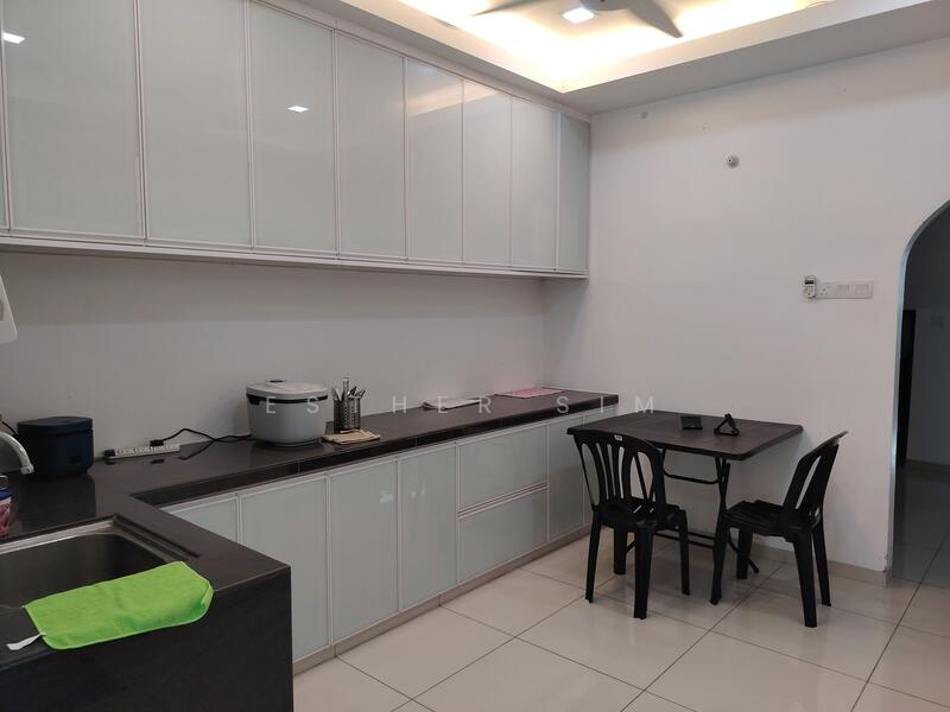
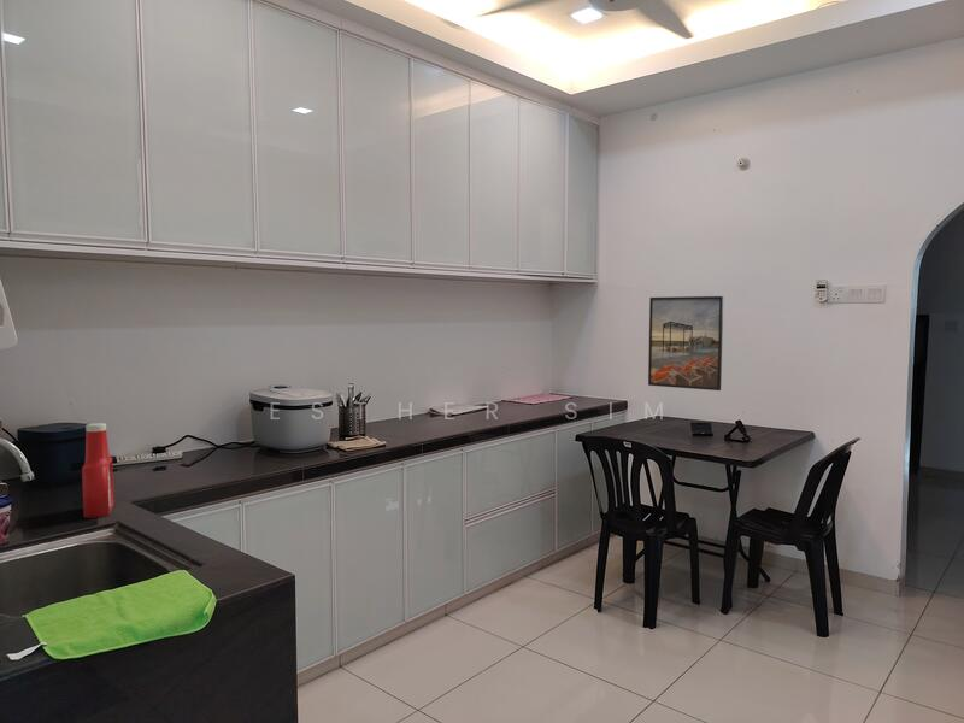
+ soap bottle [81,422,116,519]
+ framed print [647,295,724,392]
